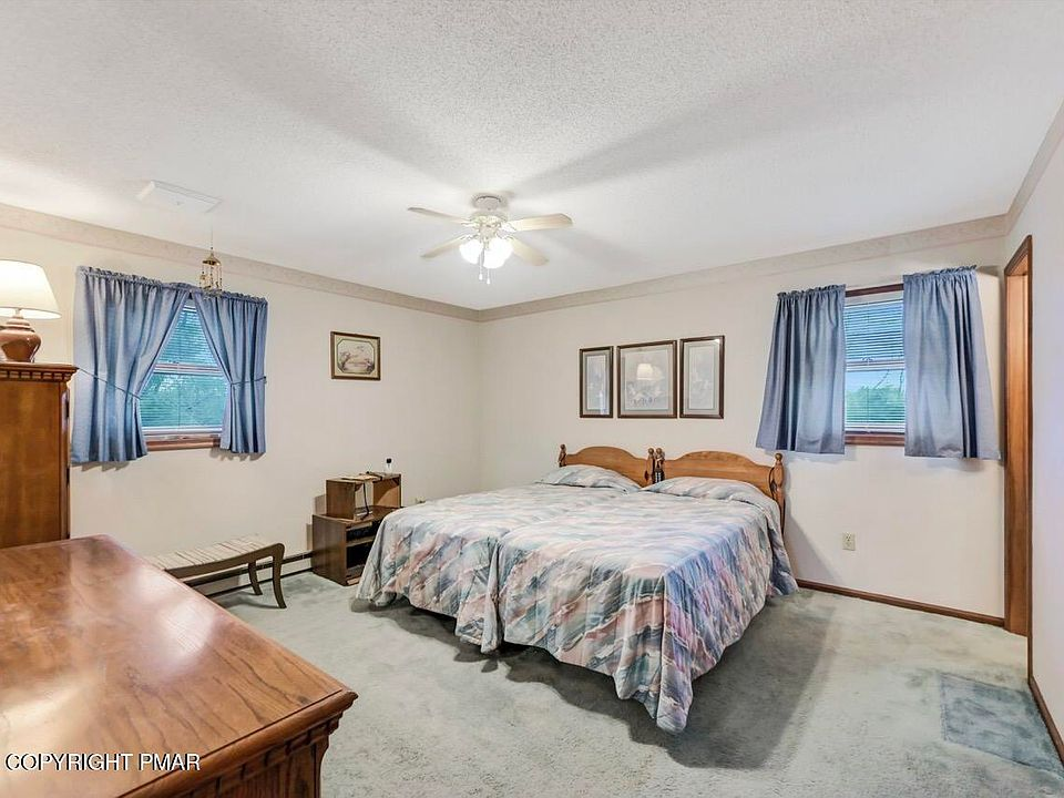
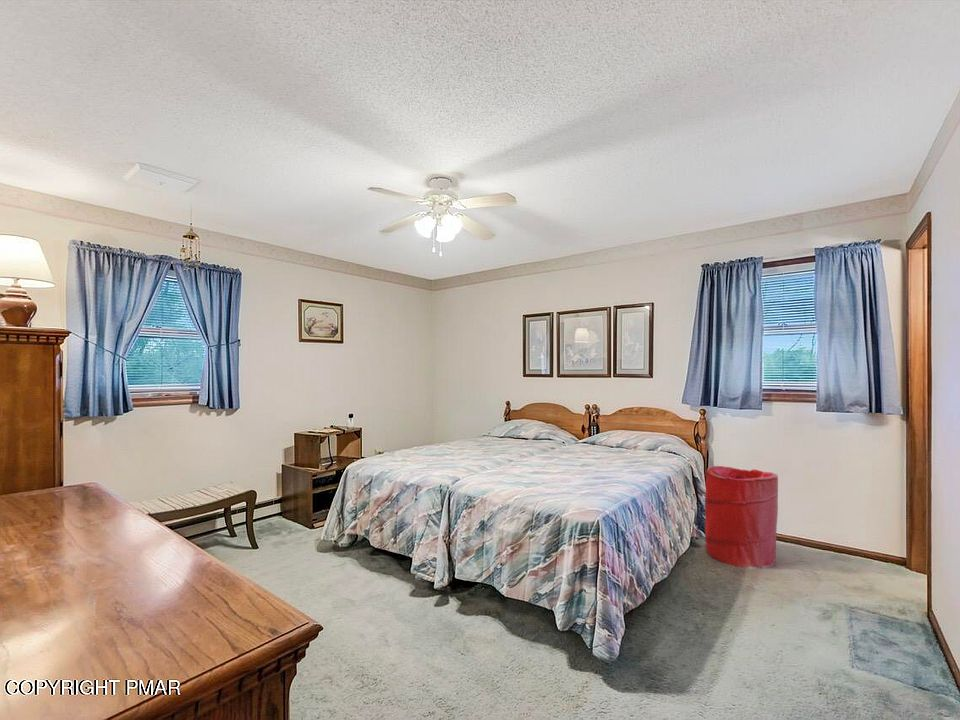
+ laundry hamper [704,465,779,570]
